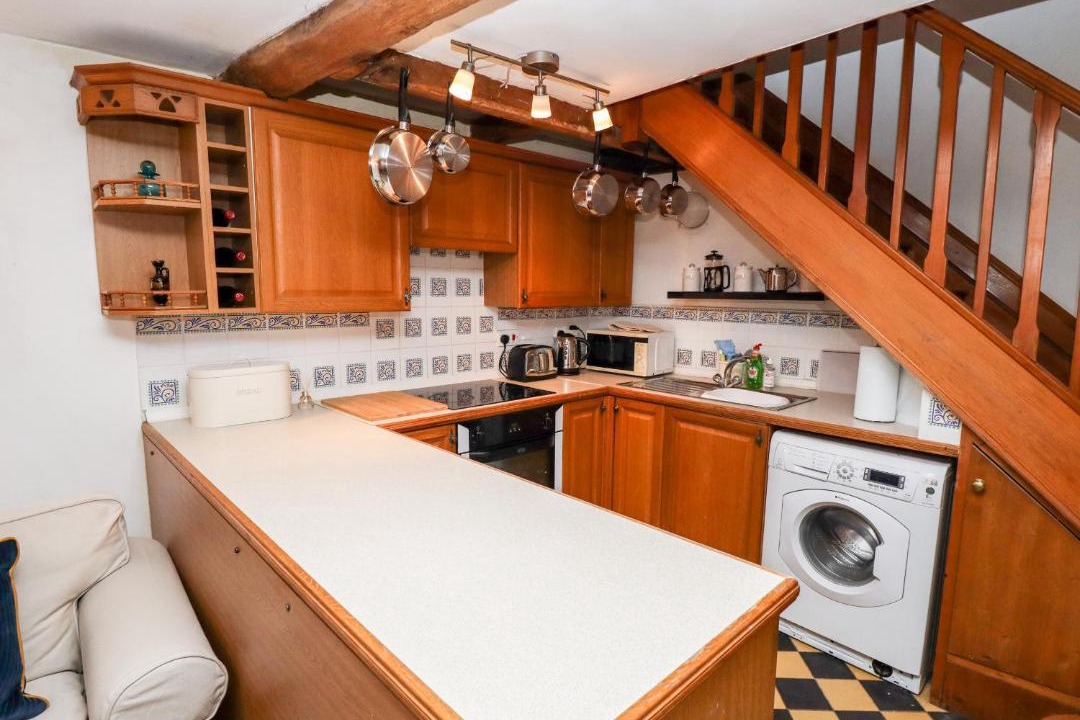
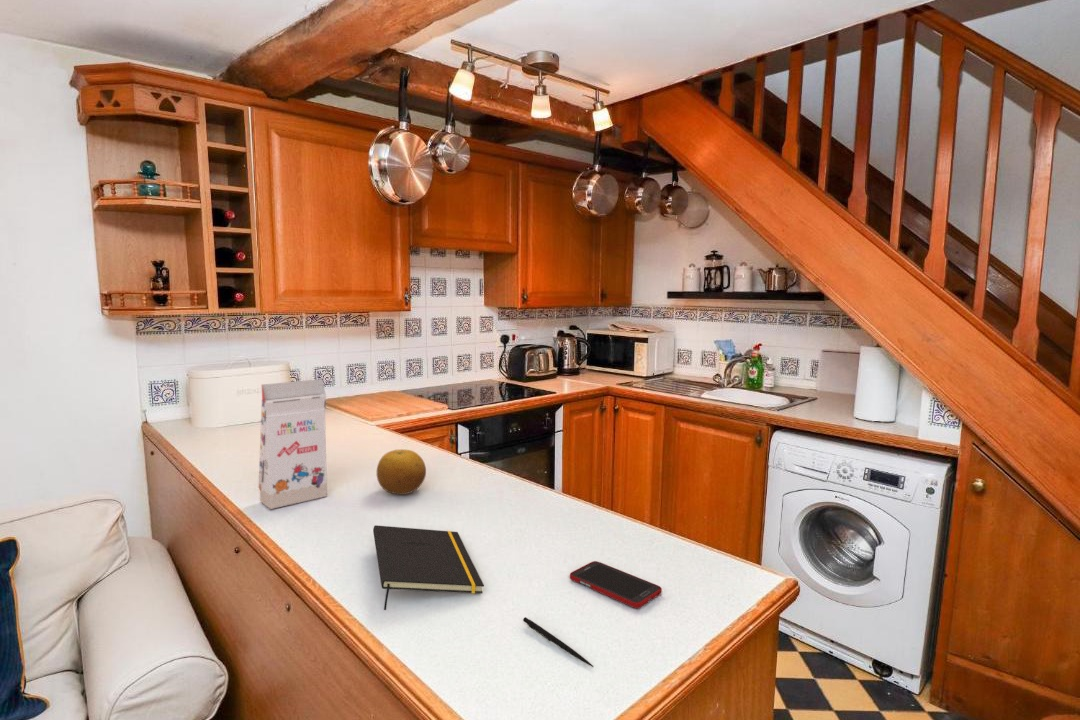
+ gift box [257,378,328,510]
+ notepad [372,524,485,611]
+ fruit [376,448,427,496]
+ pen [522,616,595,668]
+ cell phone [569,560,663,609]
